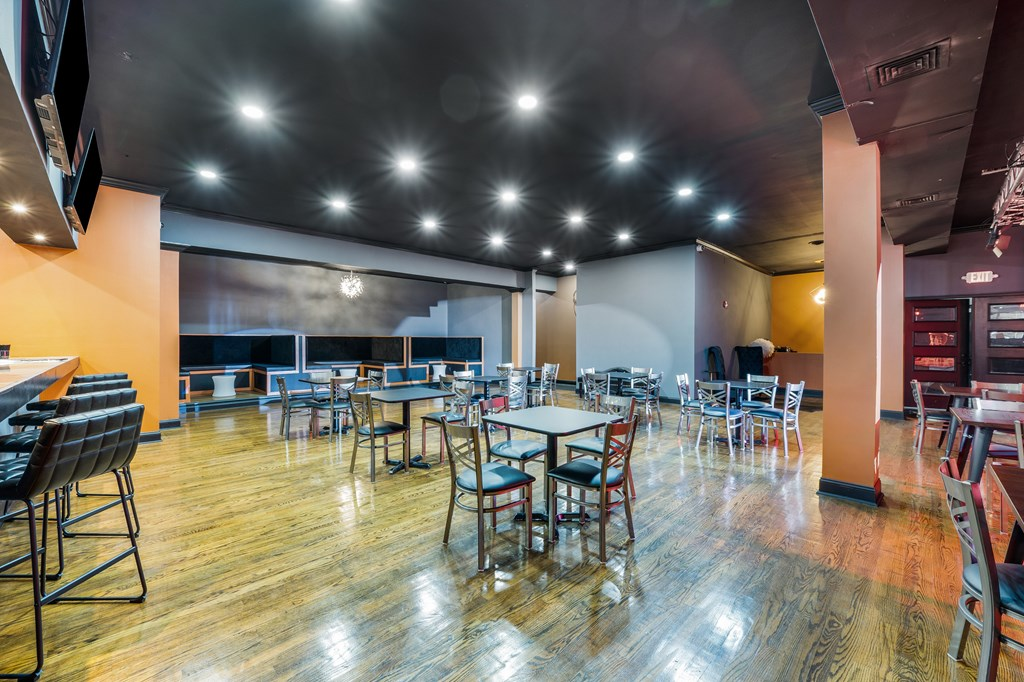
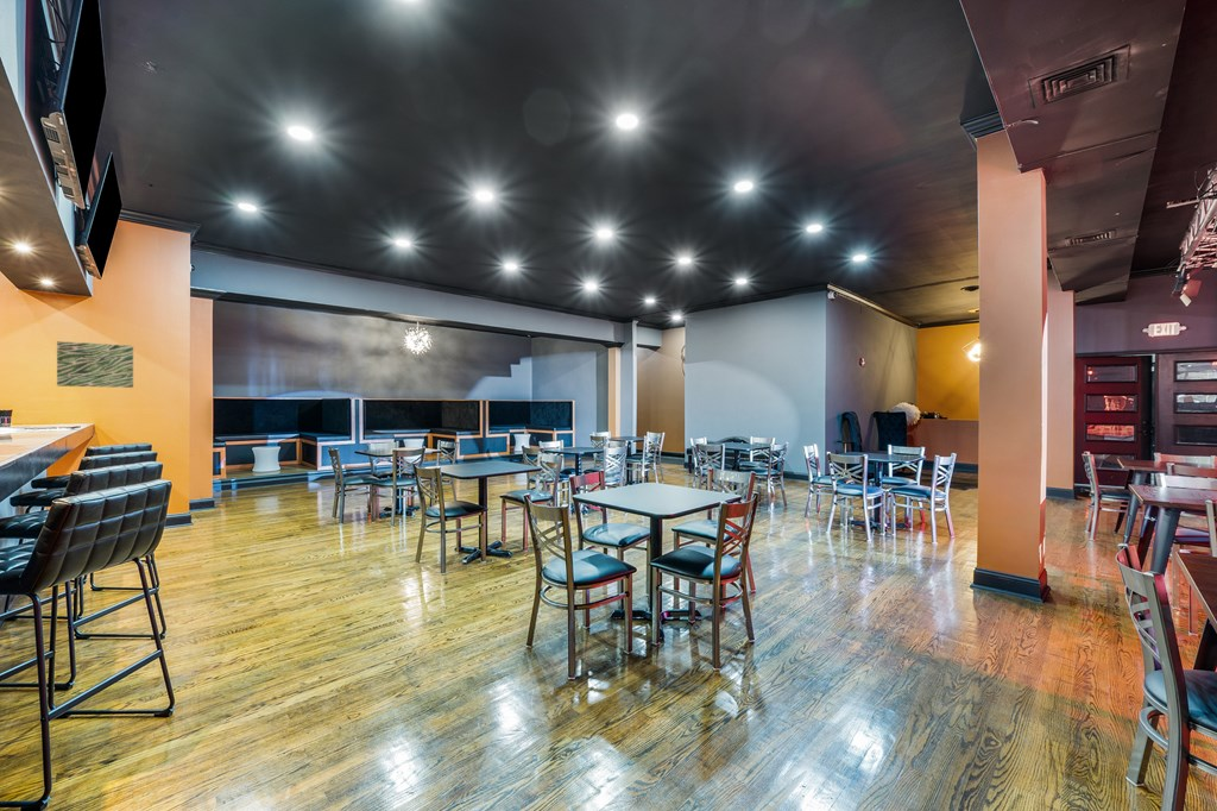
+ wall art [56,340,134,389]
